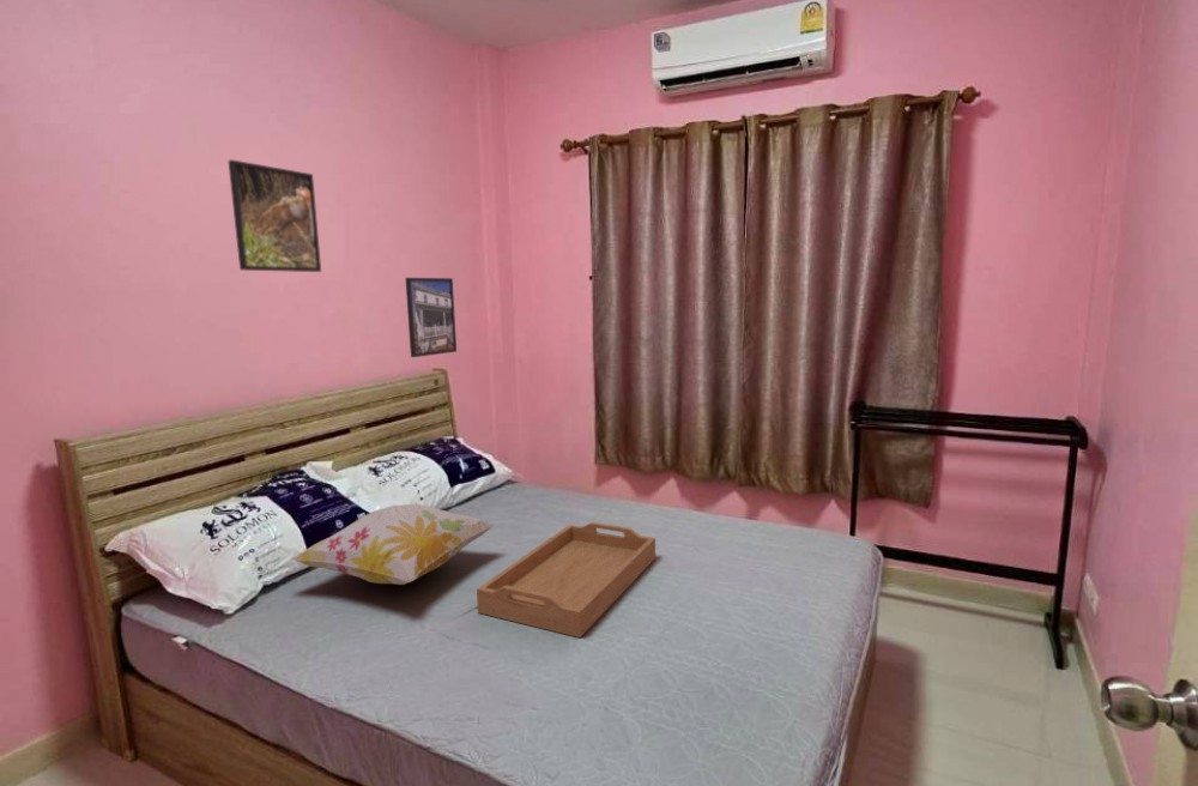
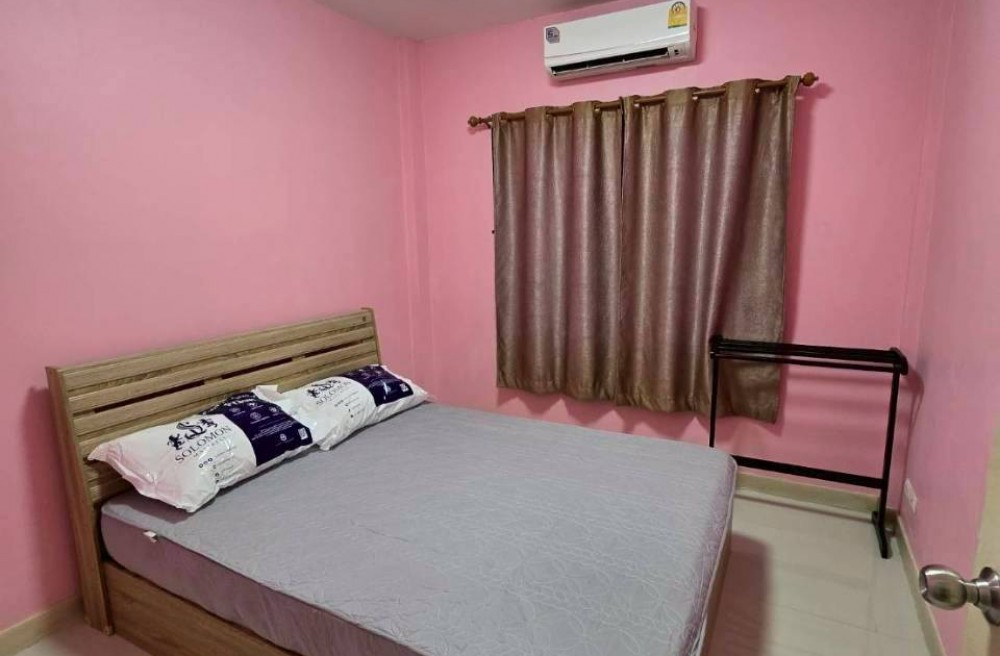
- serving tray [476,521,657,639]
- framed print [226,158,322,273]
- decorative pillow [289,503,496,586]
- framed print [404,277,458,358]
